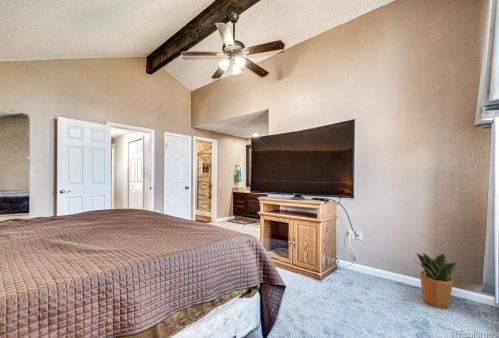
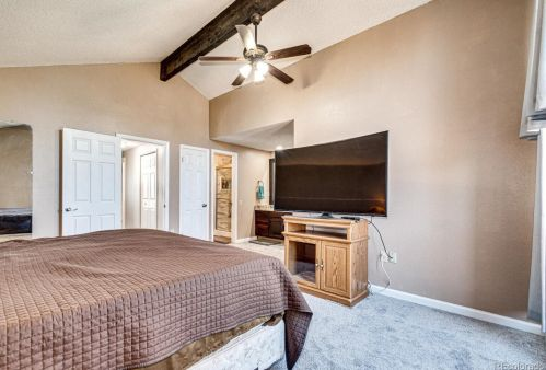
- potted plant [411,251,460,309]
